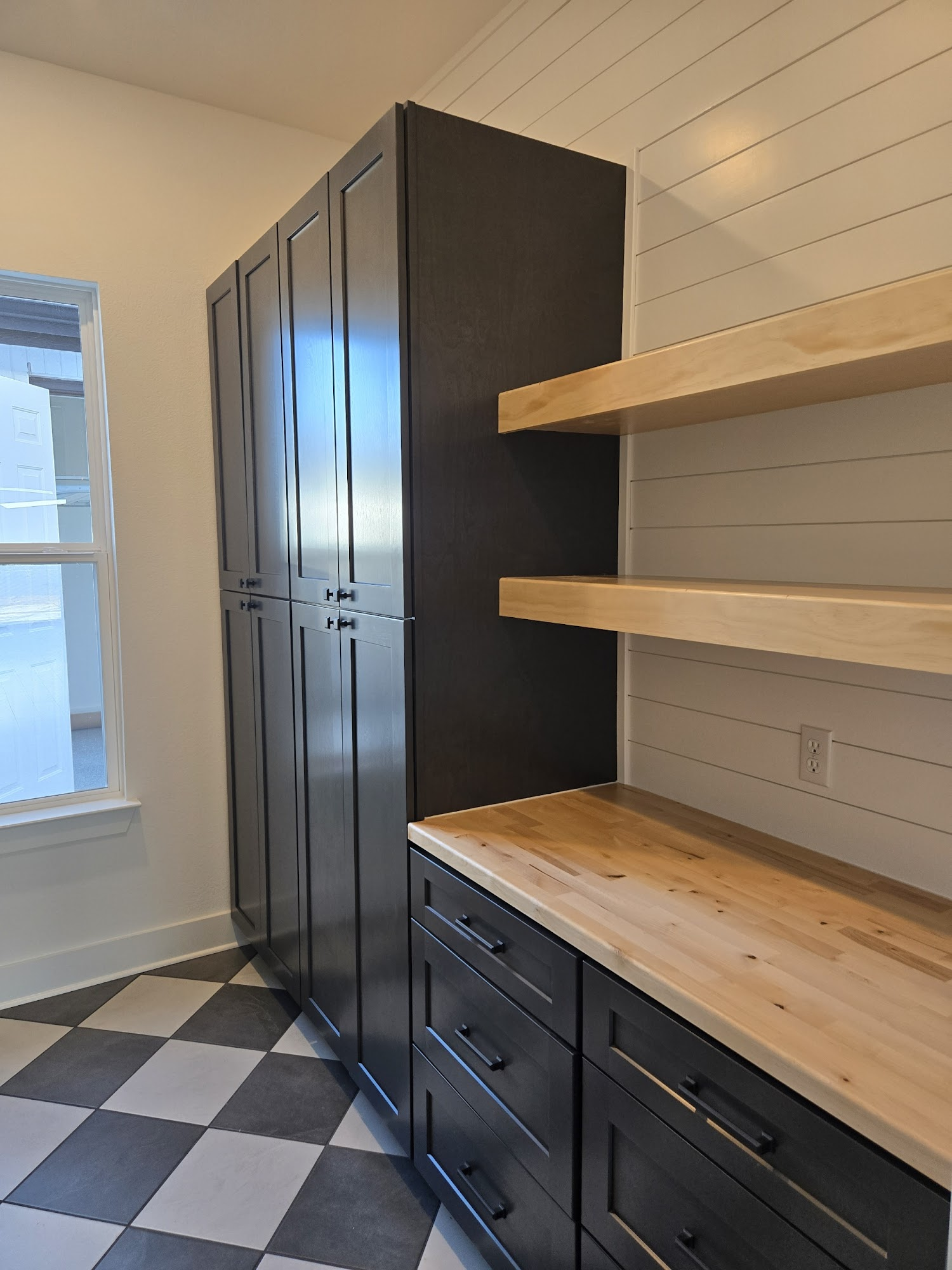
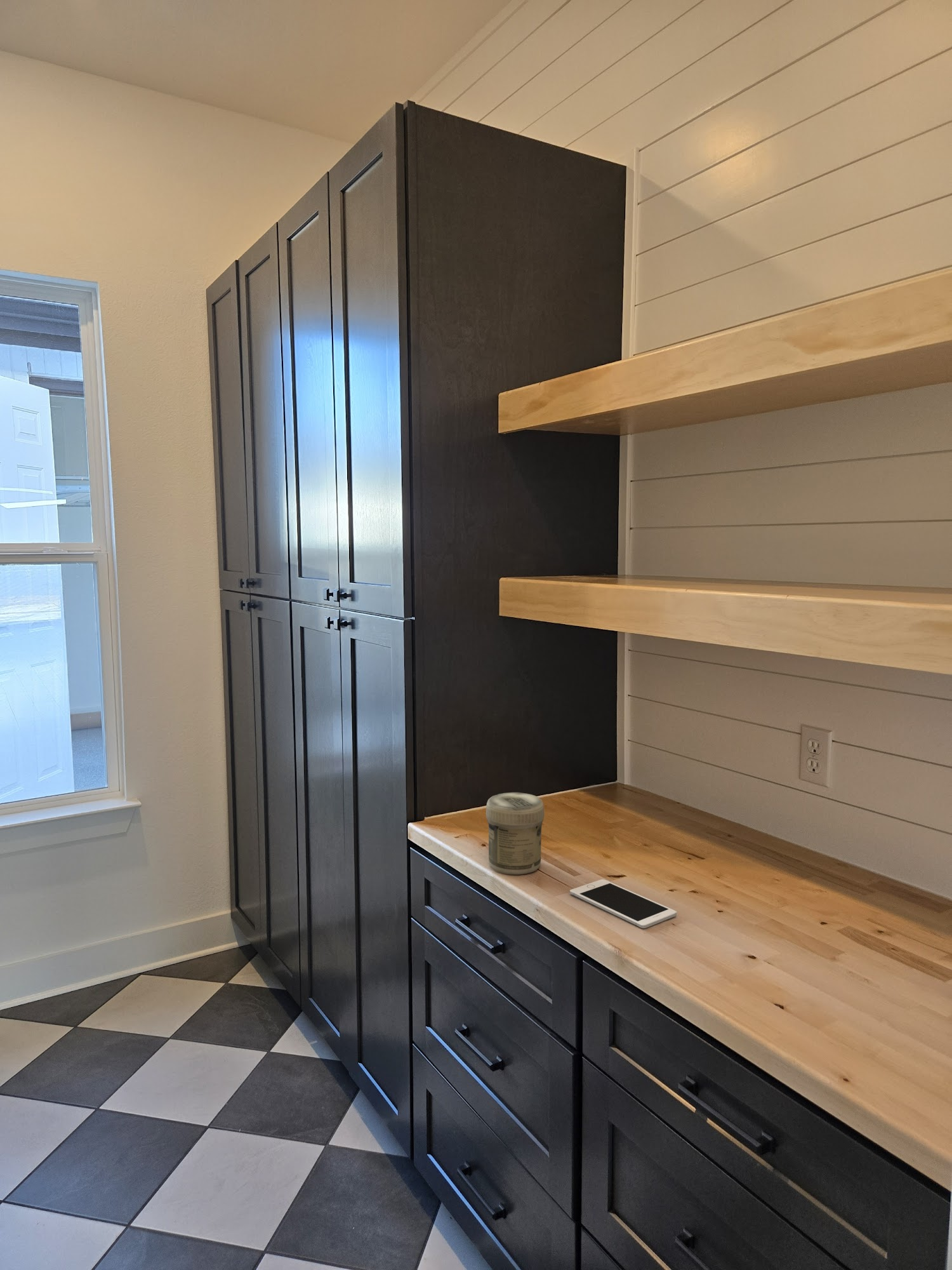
+ cell phone [569,879,677,929]
+ jar [486,792,545,875]
